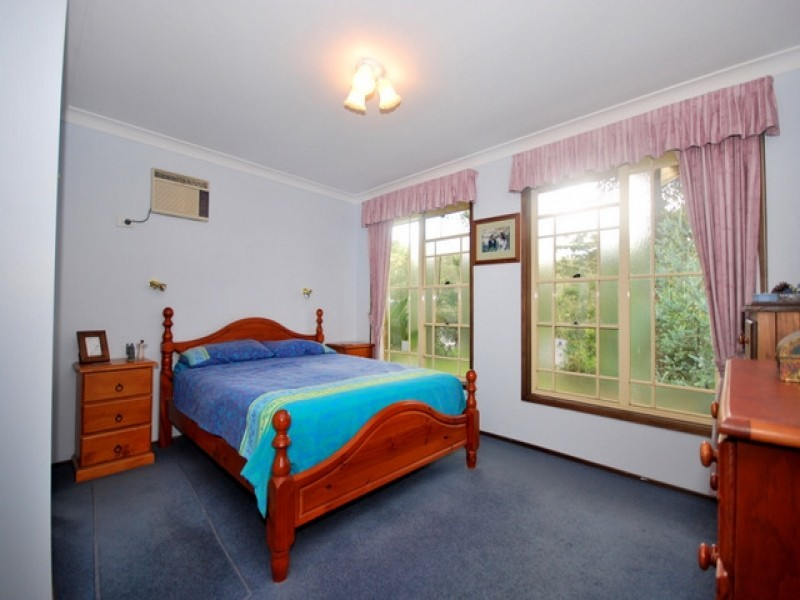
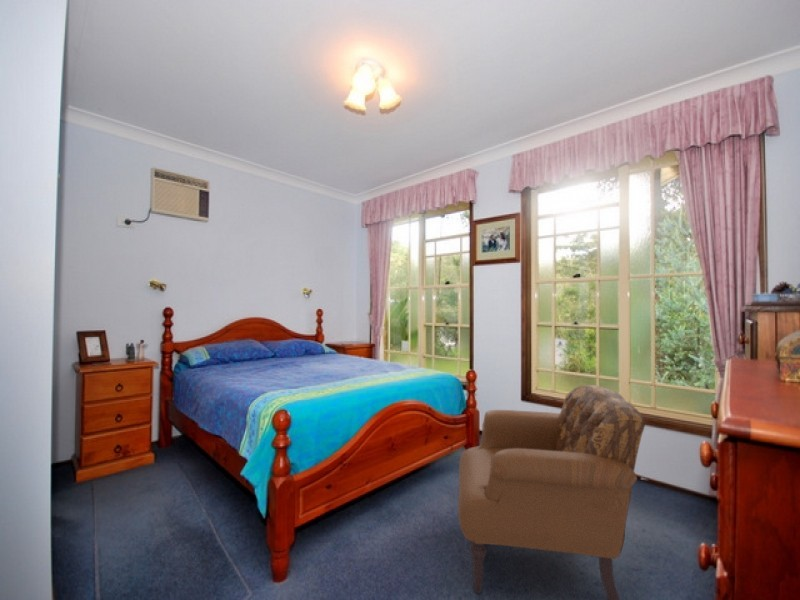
+ armchair [457,384,646,600]
